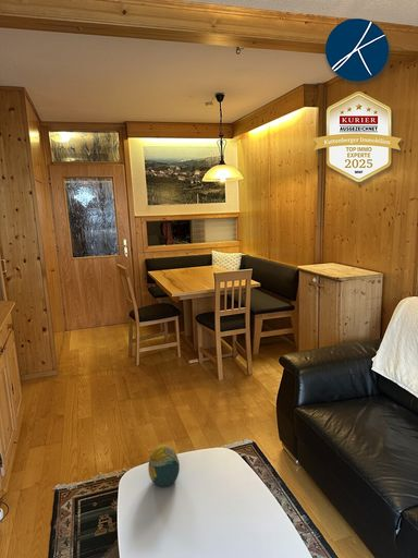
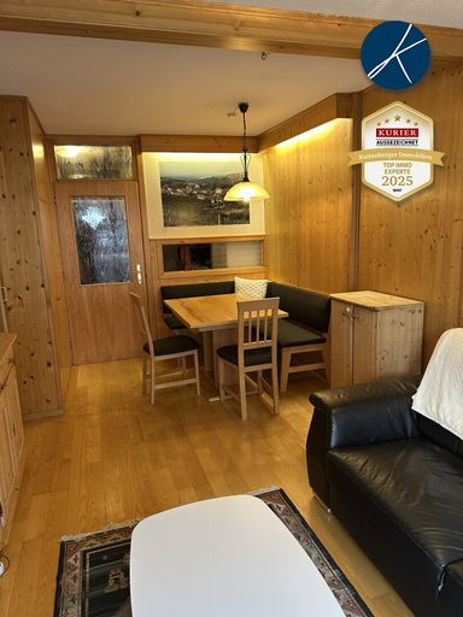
- decorative egg [147,444,181,488]
